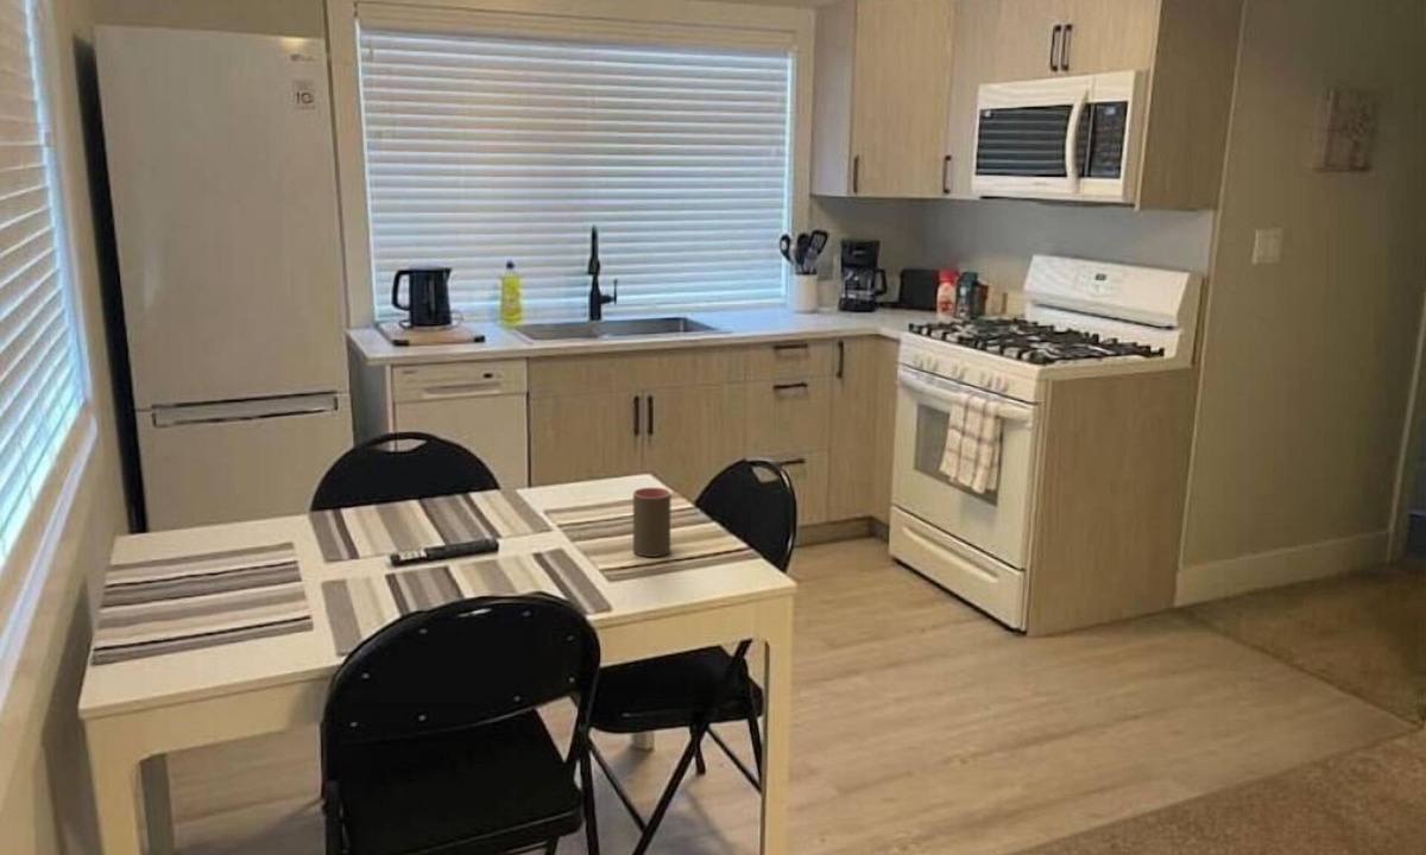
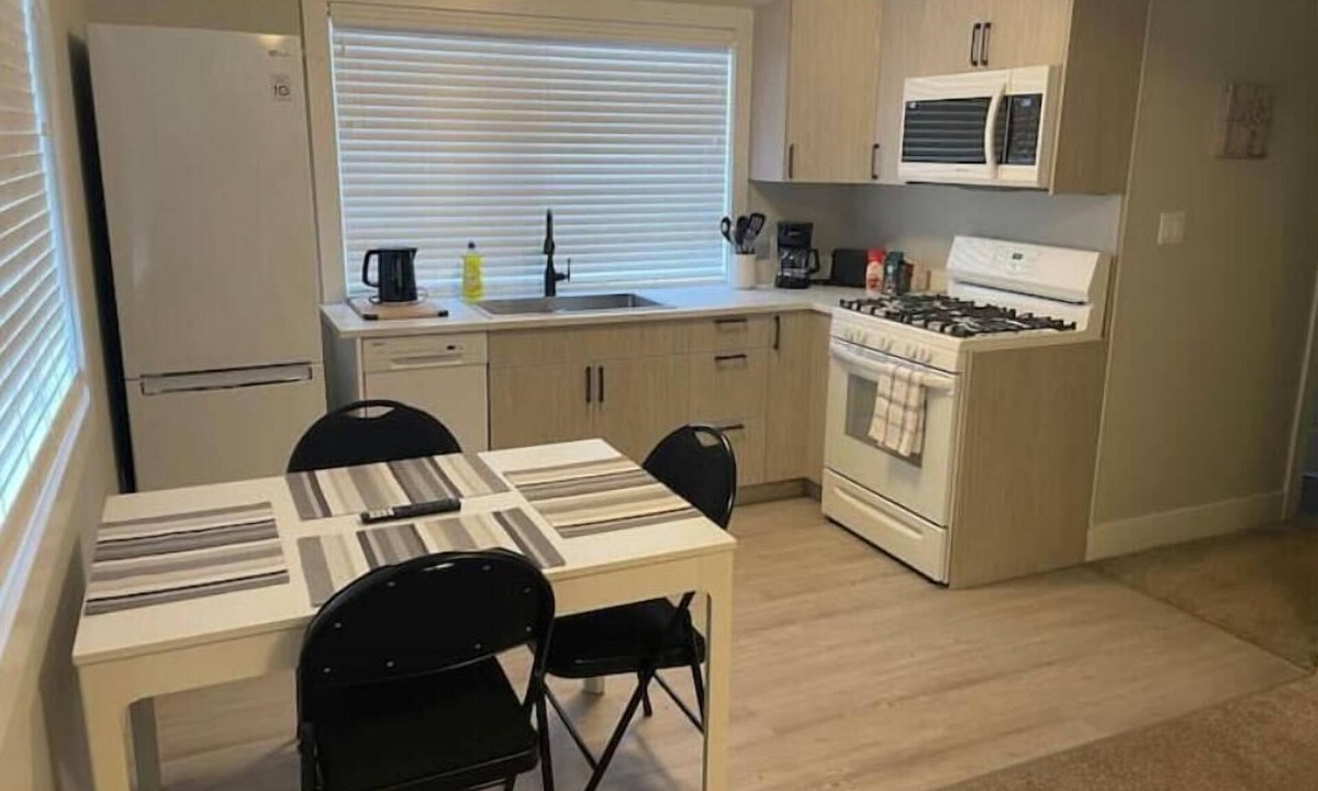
- cup [632,486,673,558]
